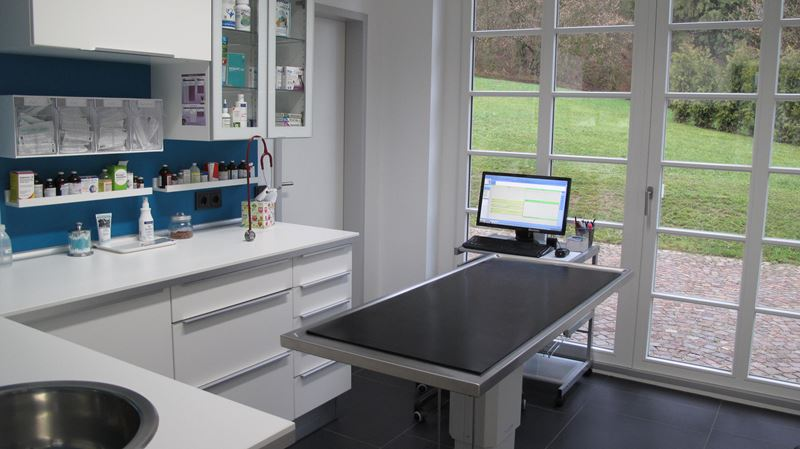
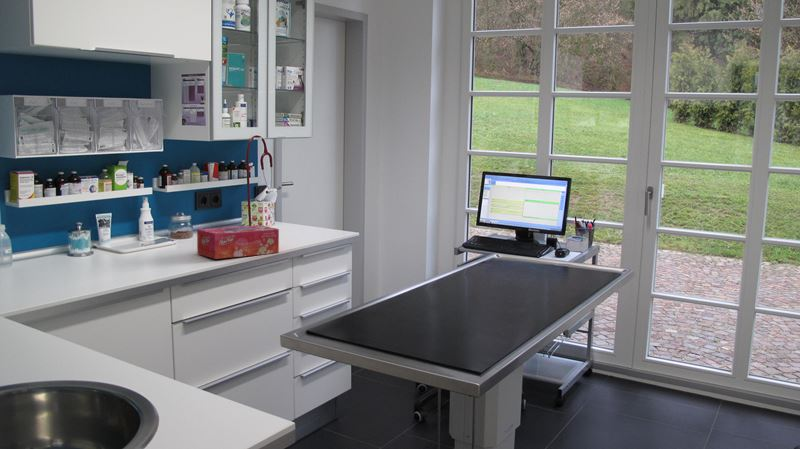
+ tissue box [196,224,280,260]
